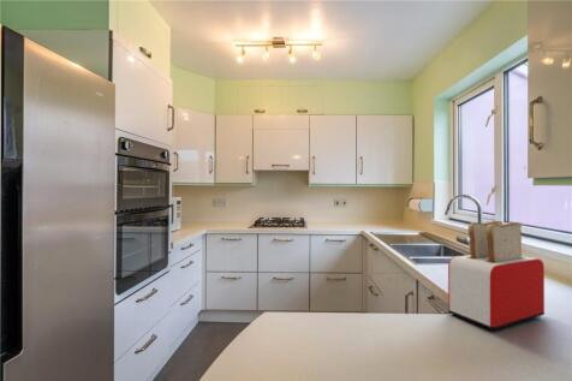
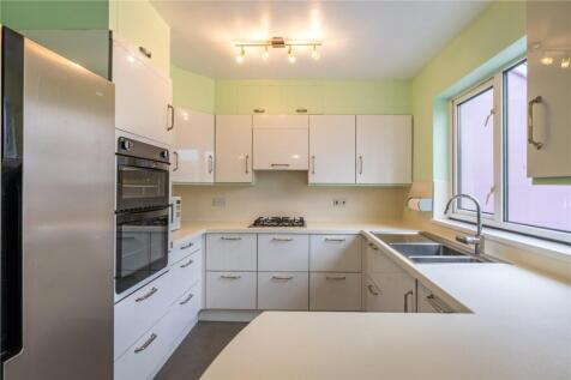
- toaster [447,220,546,332]
